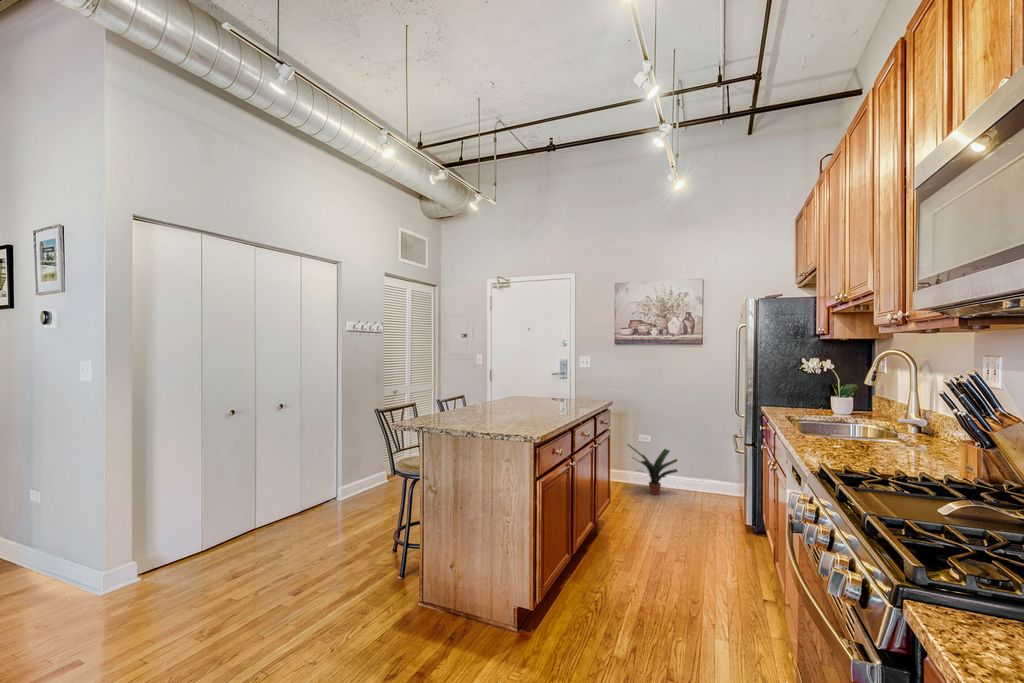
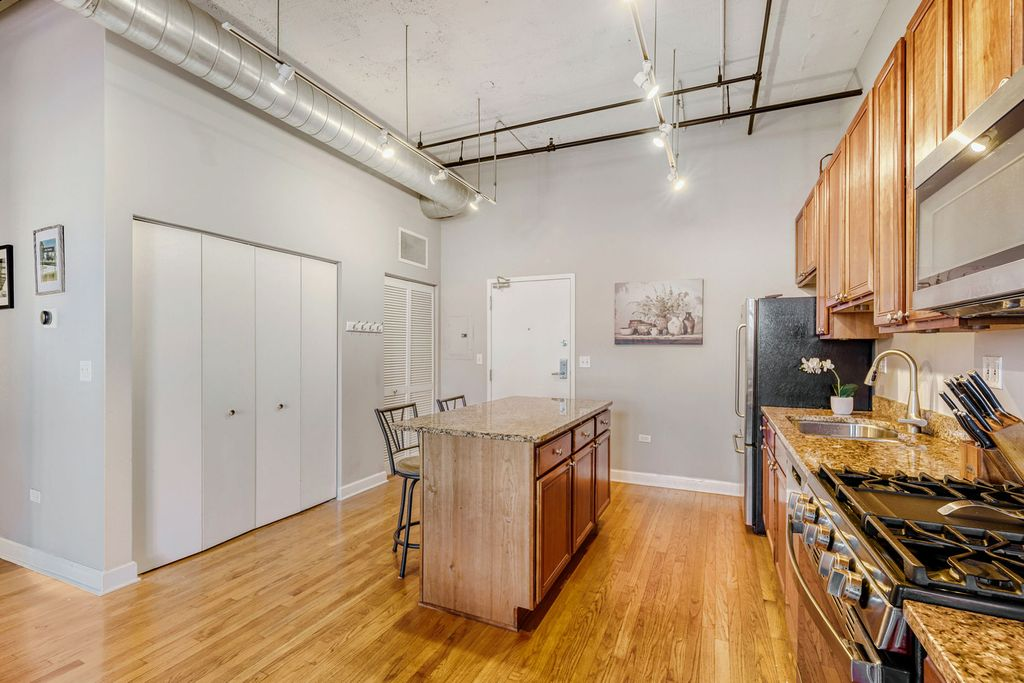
- potted plant [625,443,679,496]
